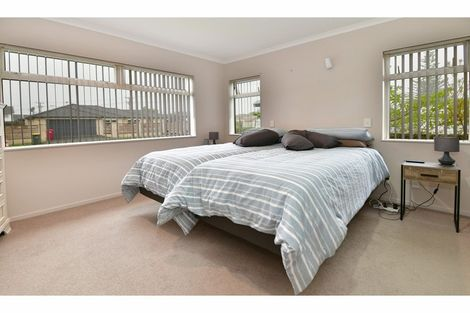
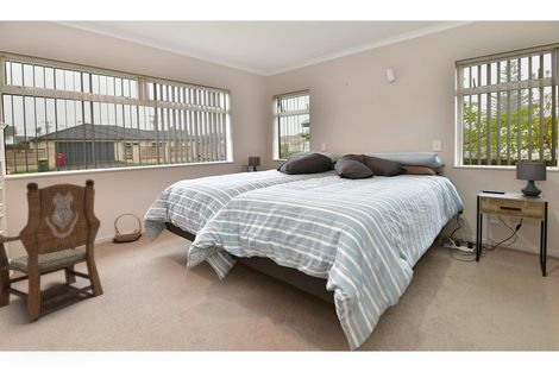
+ armchair [0,178,105,321]
+ basket [113,213,144,242]
